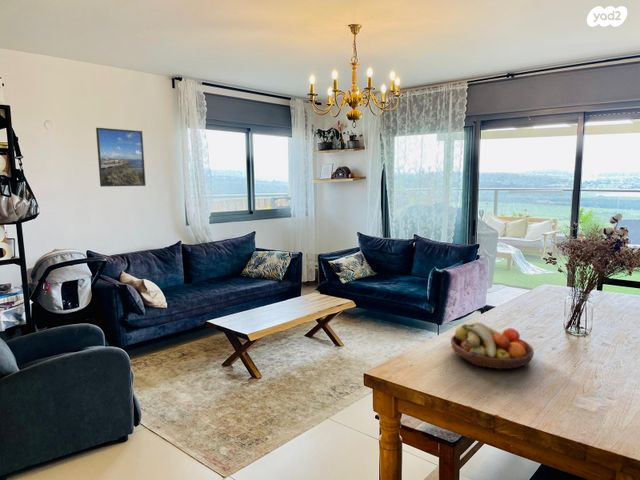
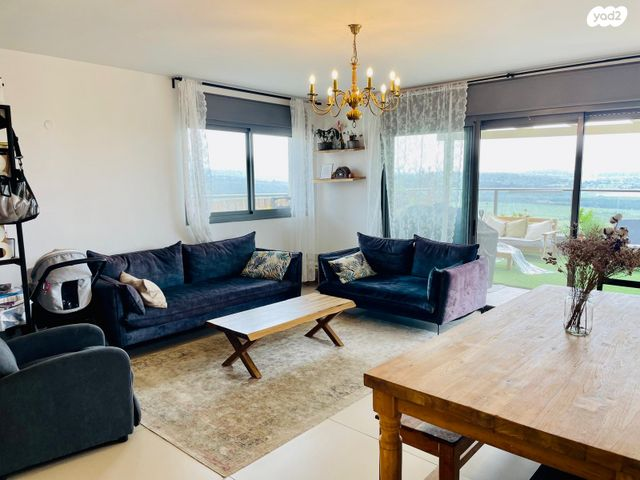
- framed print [95,127,147,188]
- fruit bowl [450,321,535,370]
